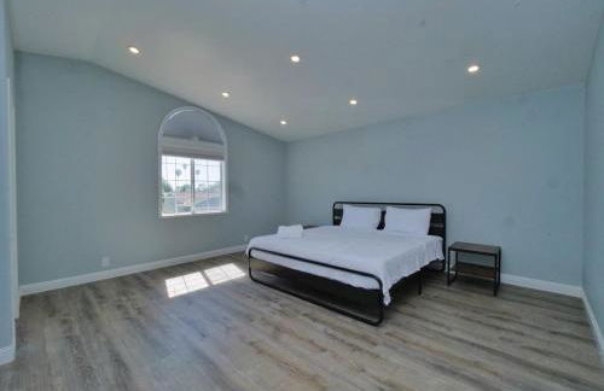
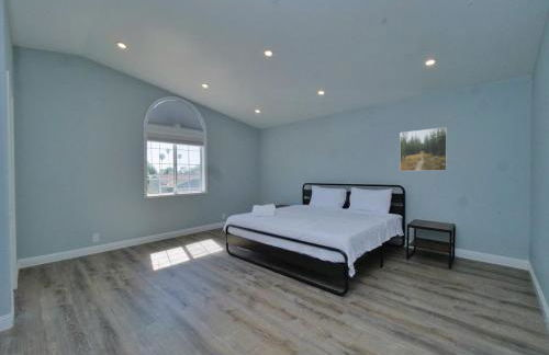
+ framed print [399,126,448,172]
